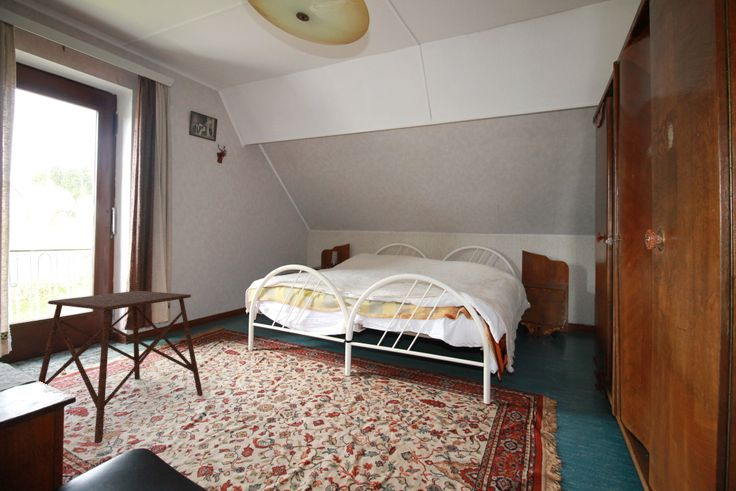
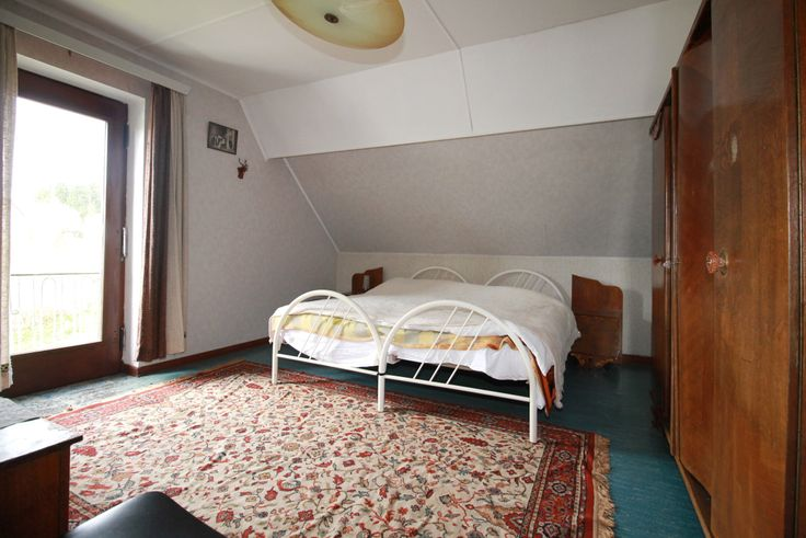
- side table [37,290,204,445]
